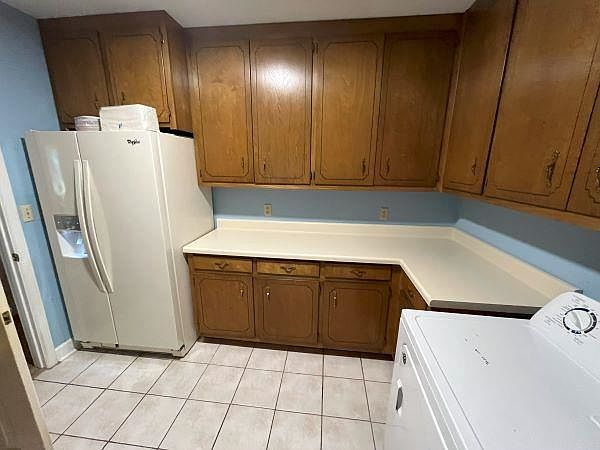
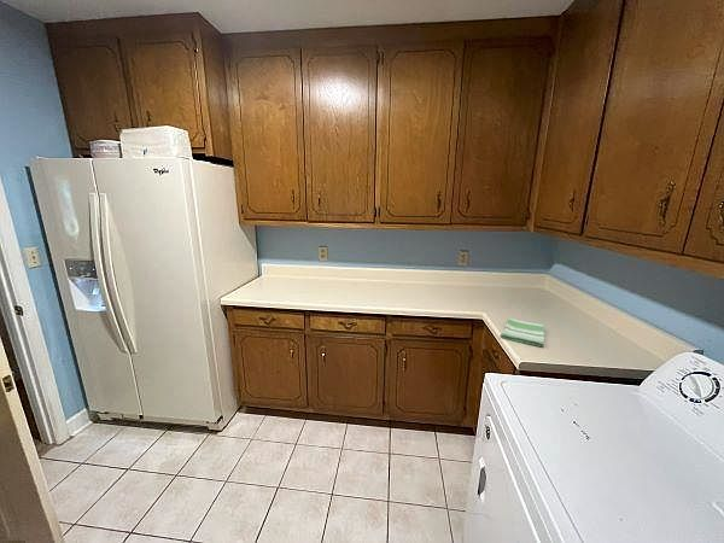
+ dish towel [500,317,545,348]
